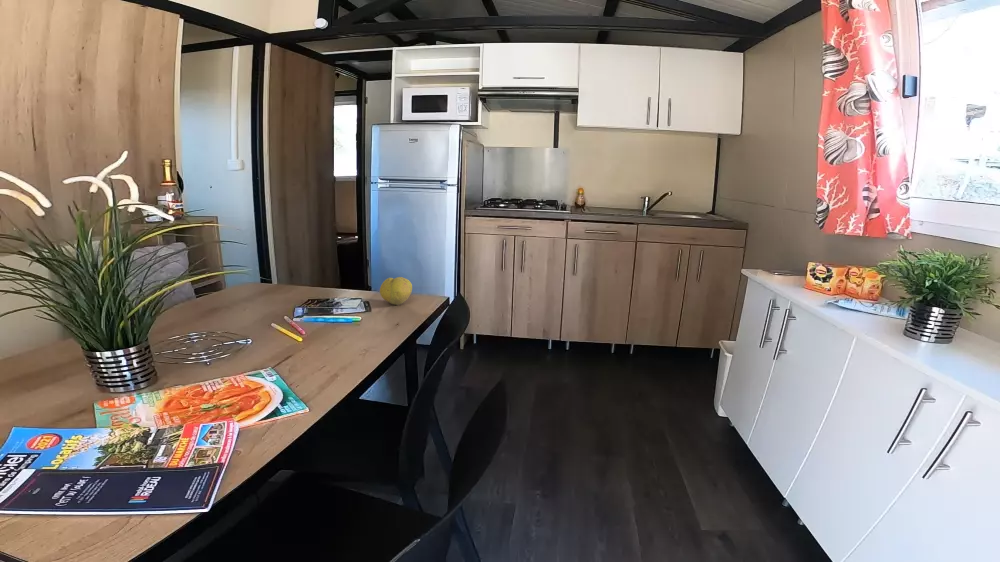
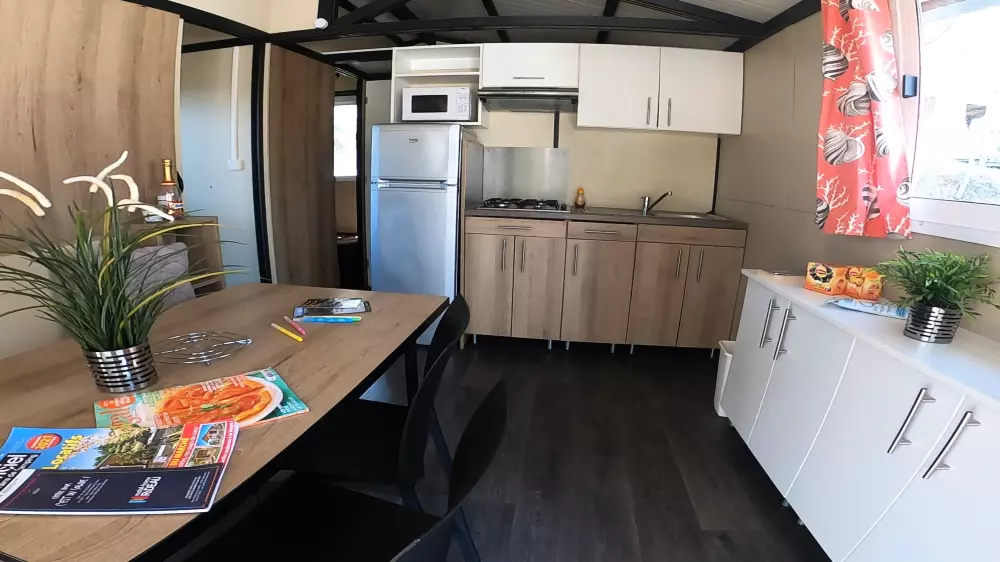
- fruit [379,276,413,306]
